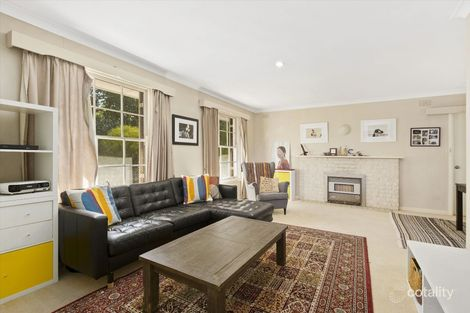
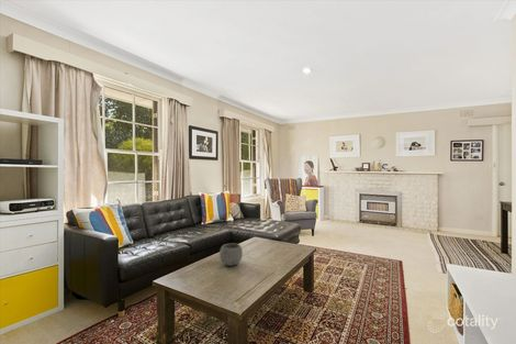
+ bowl [218,243,244,267]
